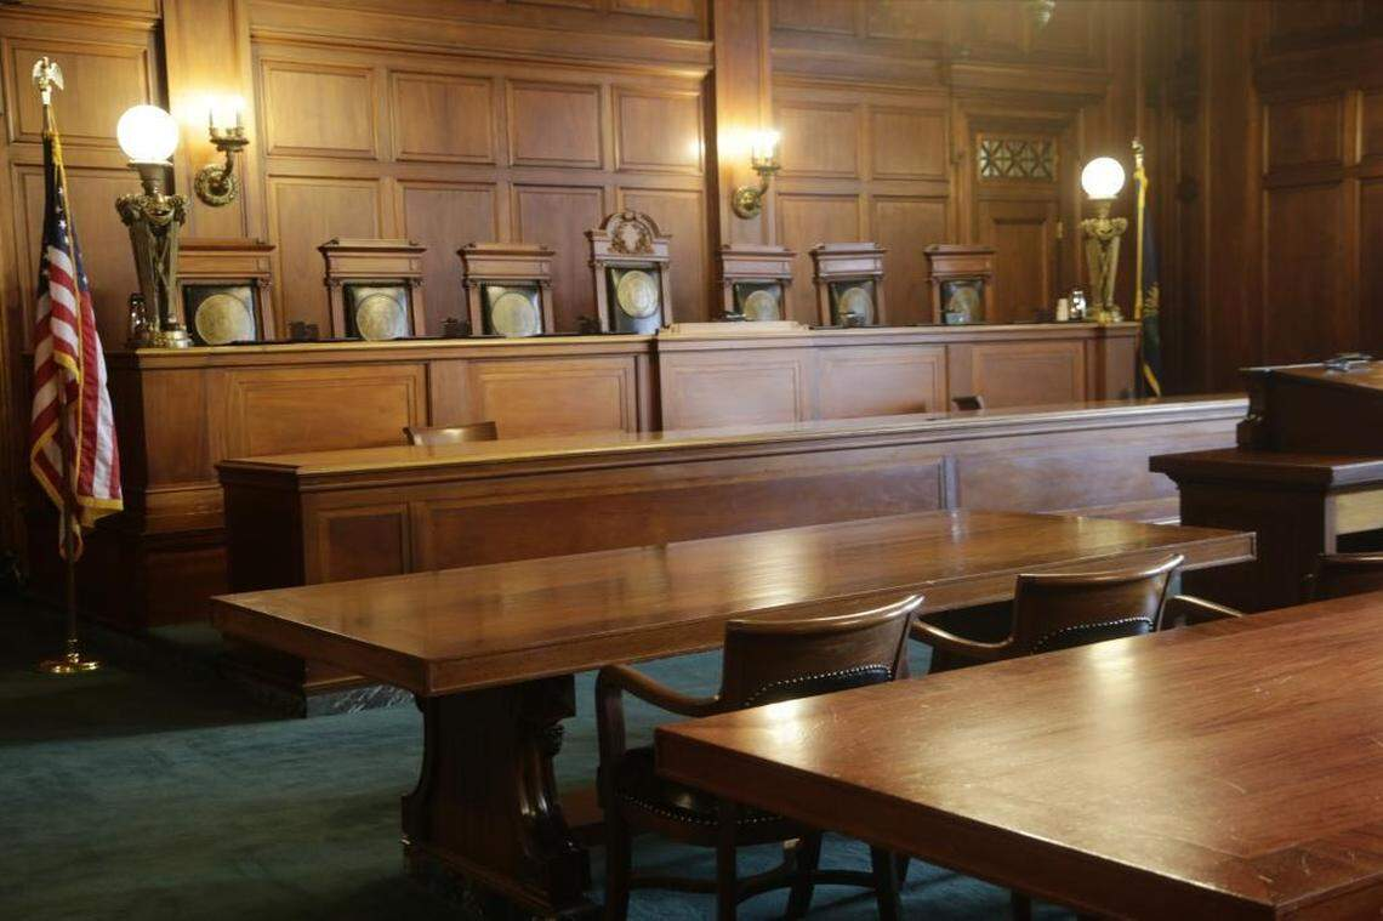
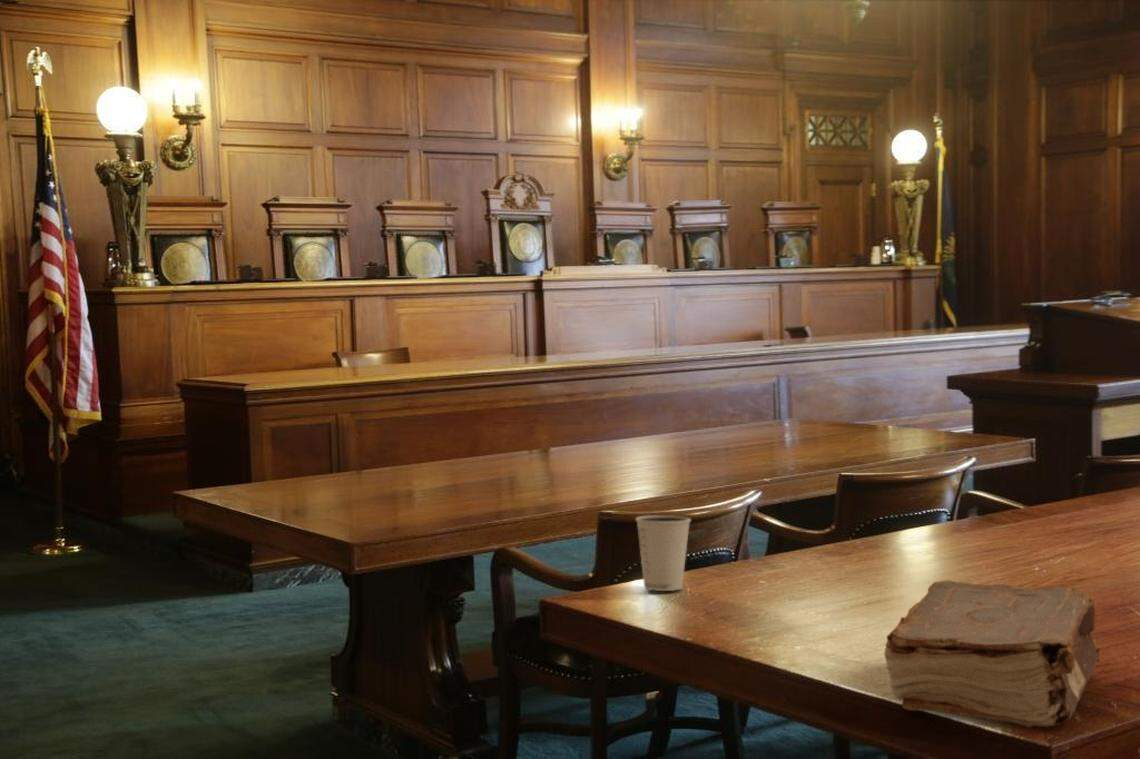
+ dixie cup [635,514,692,592]
+ book [883,579,1100,729]
